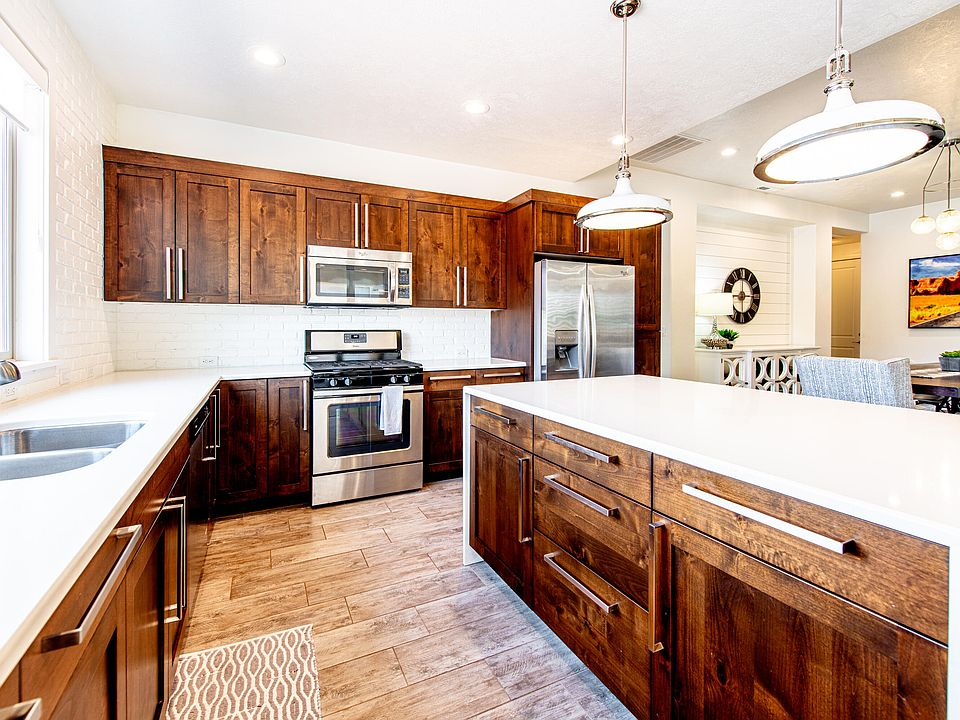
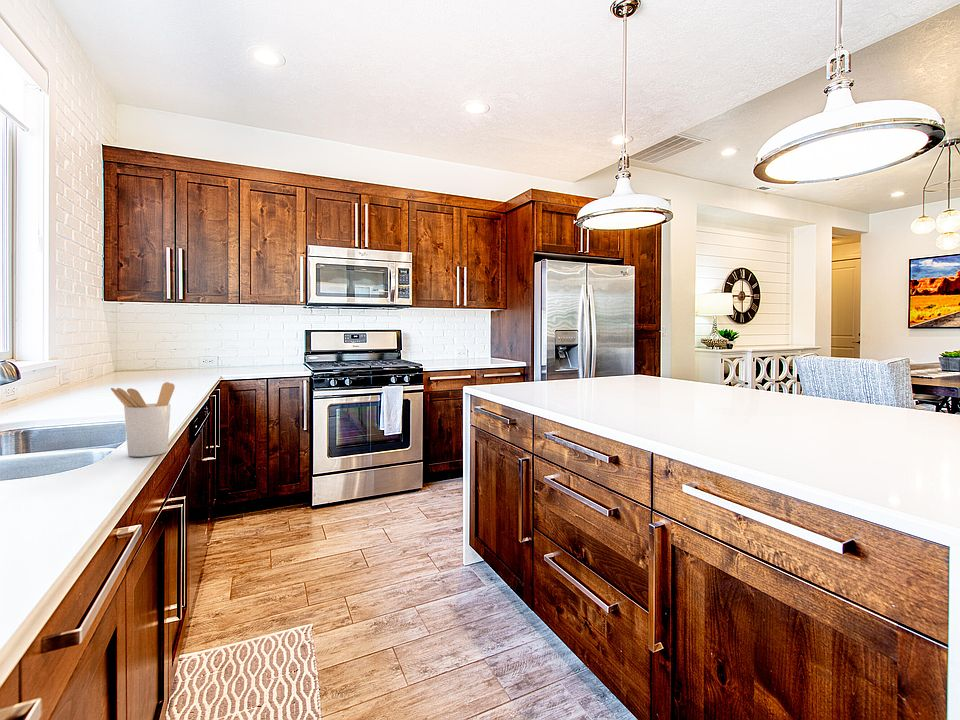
+ utensil holder [110,381,176,458]
